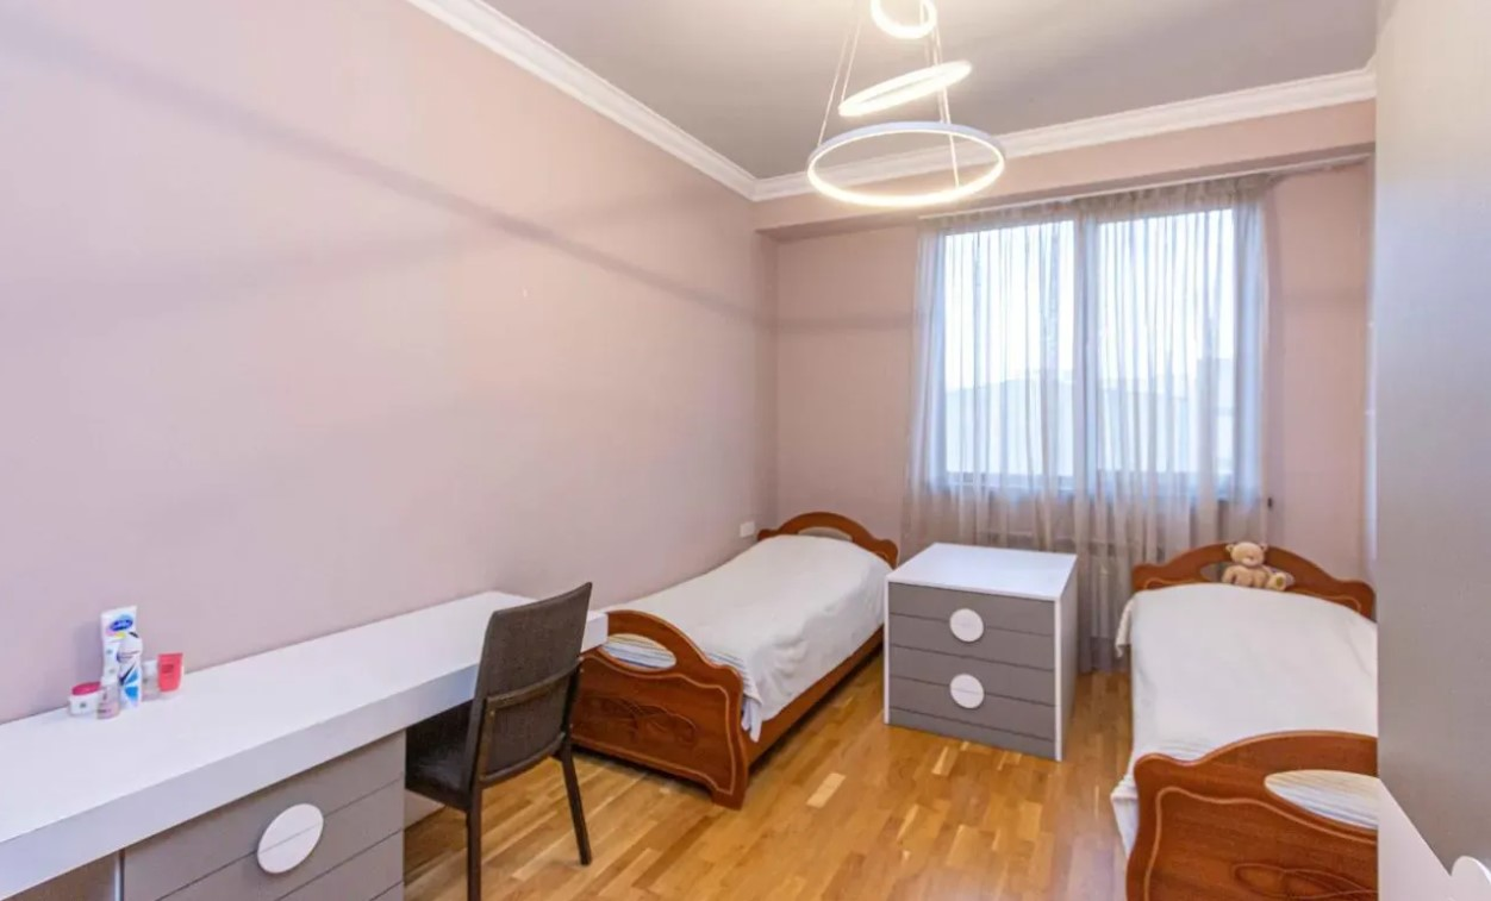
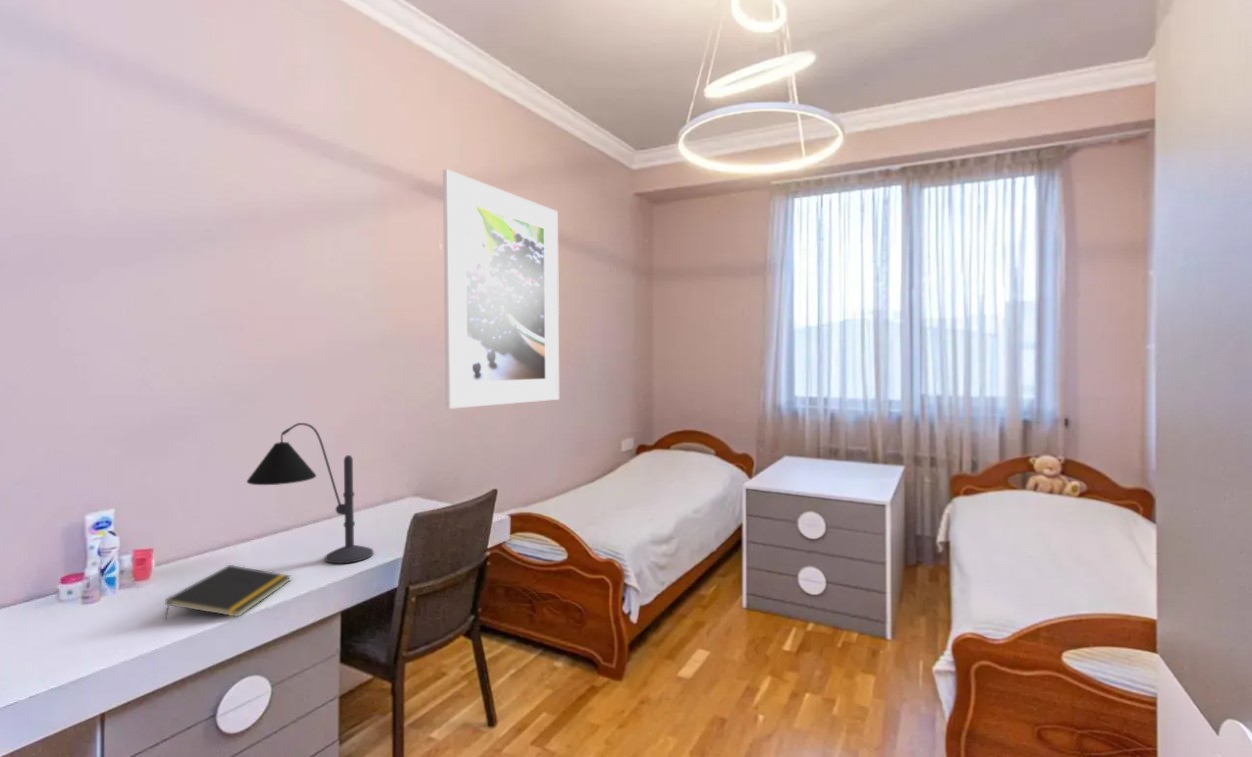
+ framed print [442,168,560,410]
+ notepad [163,564,292,621]
+ desk lamp [246,422,374,564]
